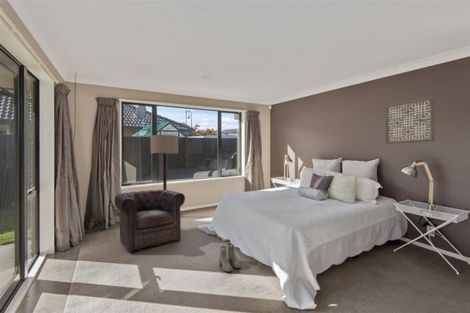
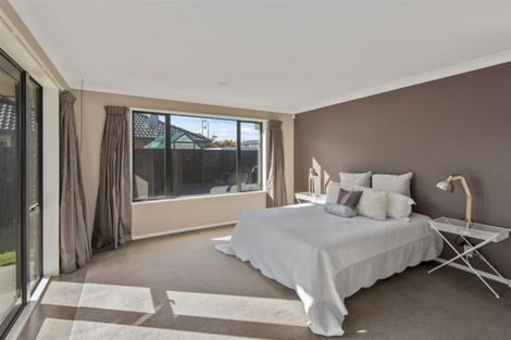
- armchair [114,189,186,253]
- wall art [384,96,436,145]
- floor lamp [150,134,179,190]
- boots [218,243,242,273]
